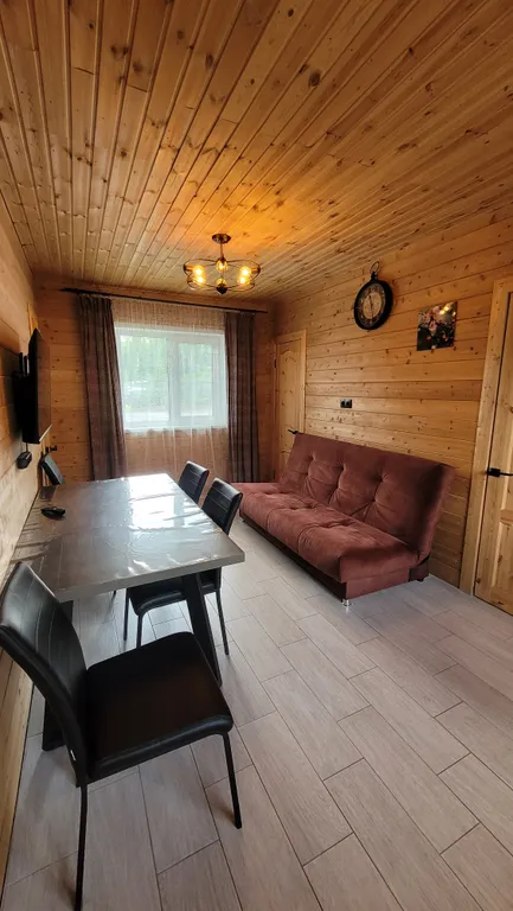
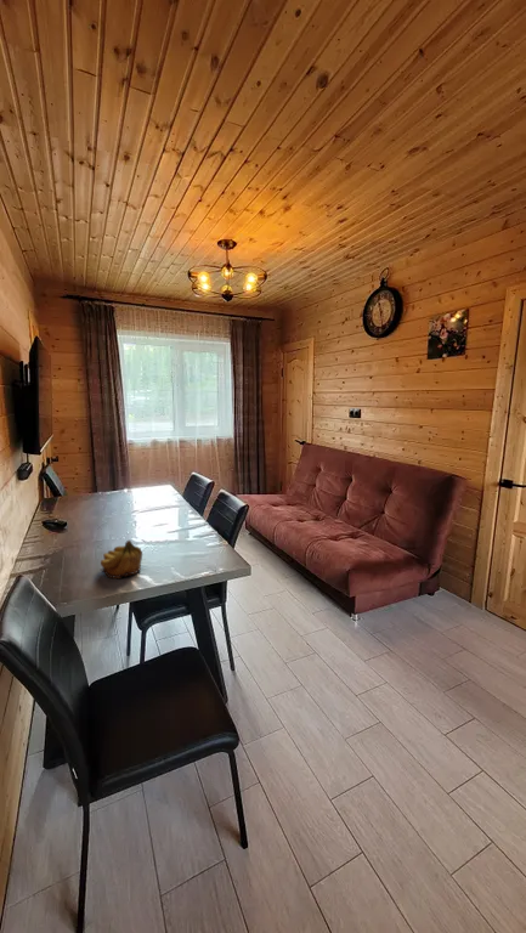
+ fruit [98,539,143,579]
